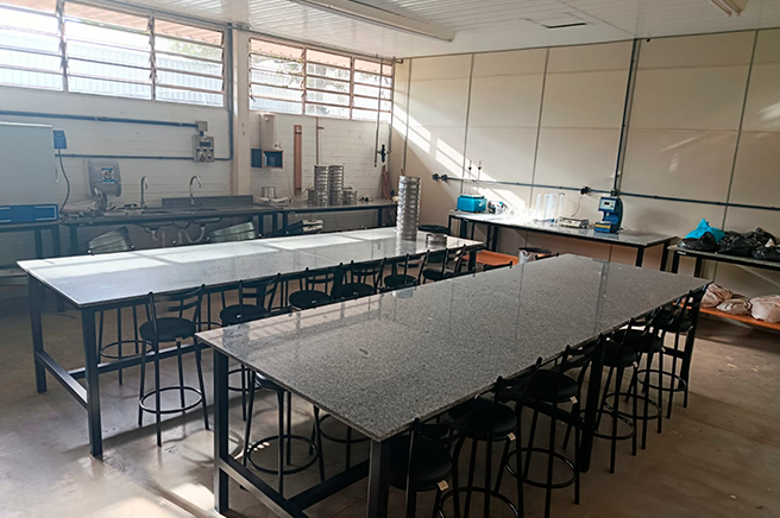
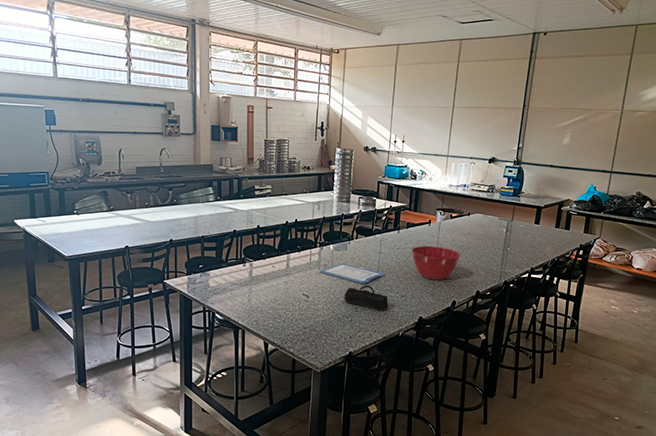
+ mixing bowl [411,245,461,281]
+ clipboard [318,263,386,285]
+ pencil case [343,284,389,312]
